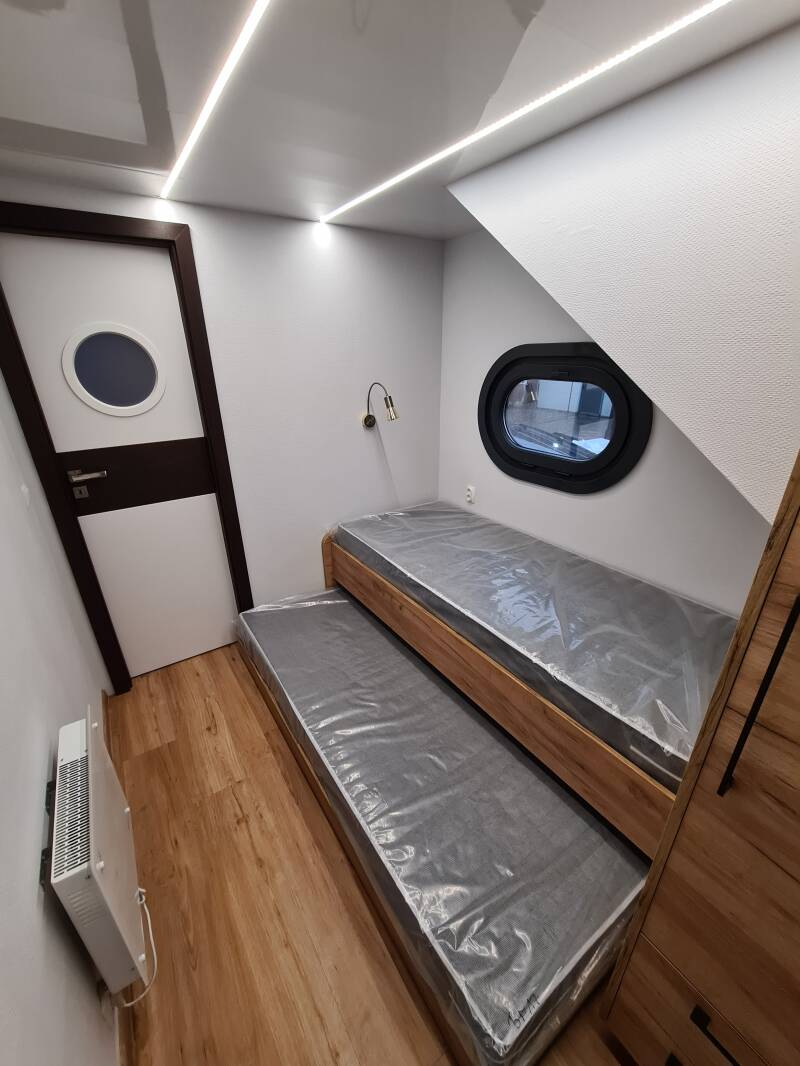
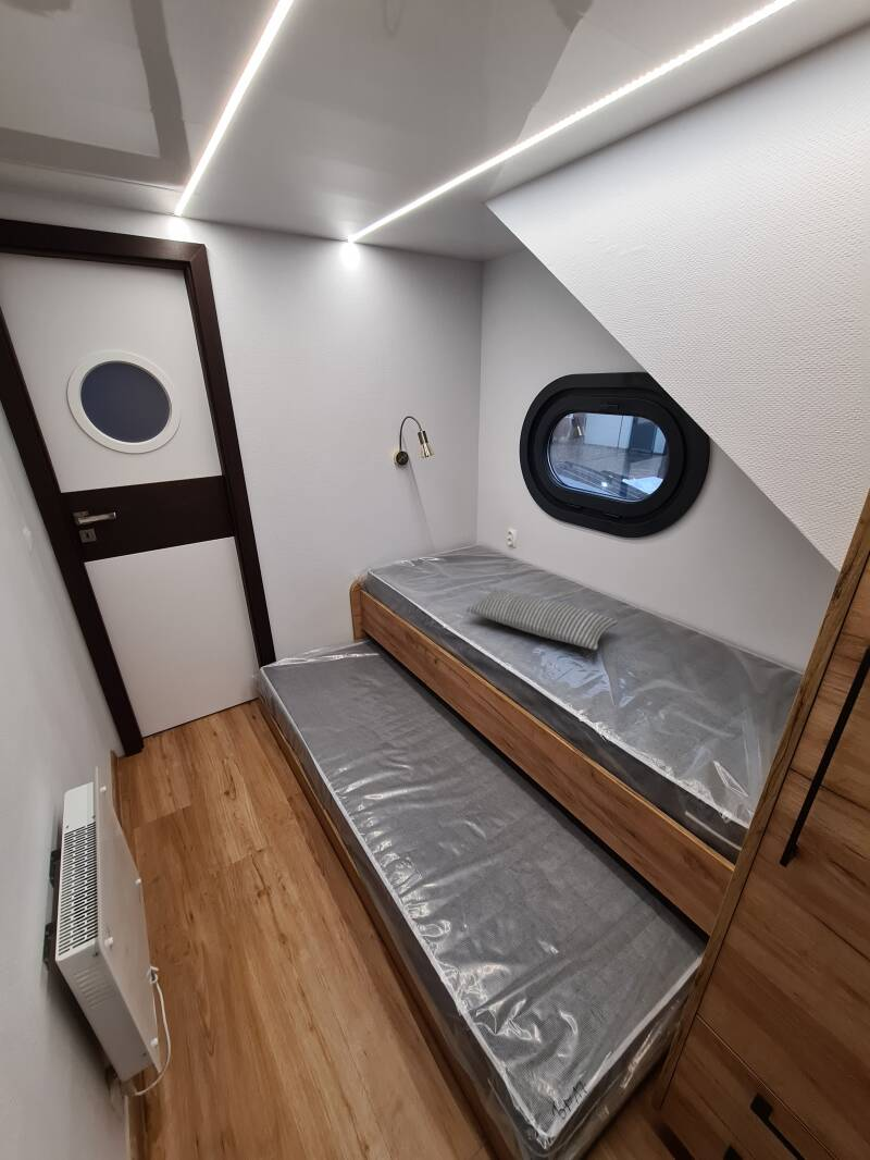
+ pillow [464,588,619,651]
